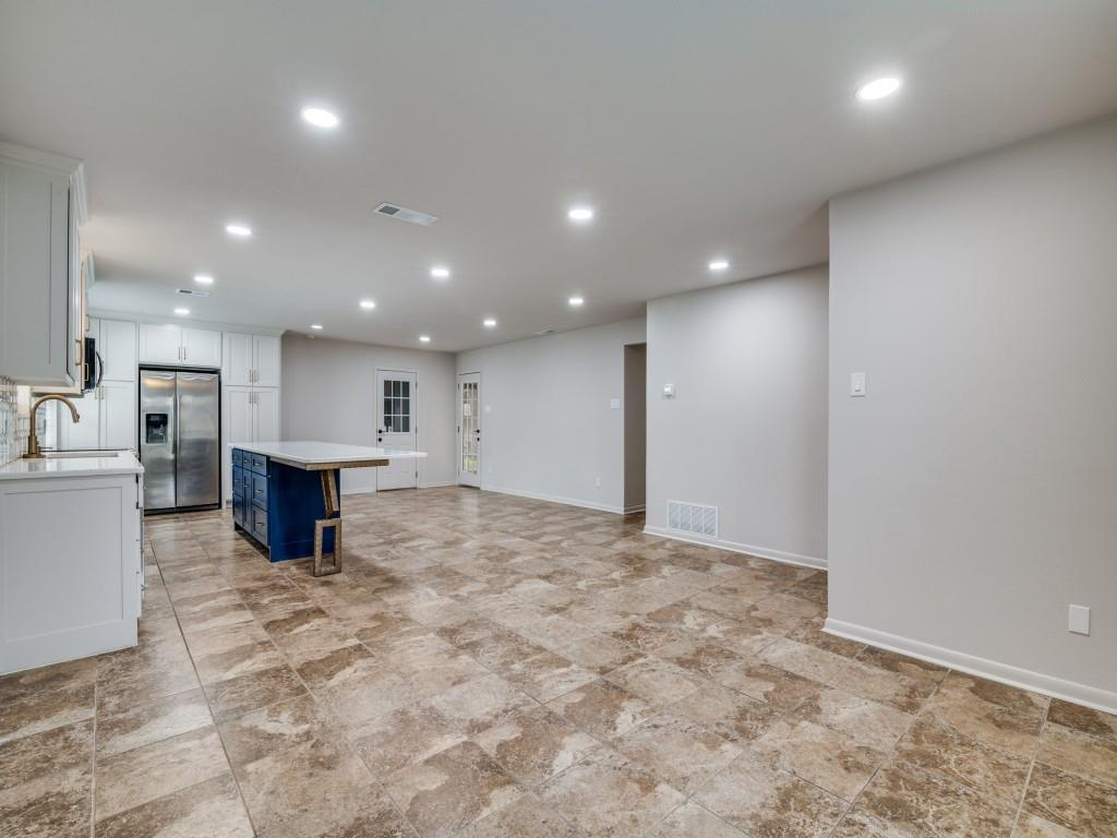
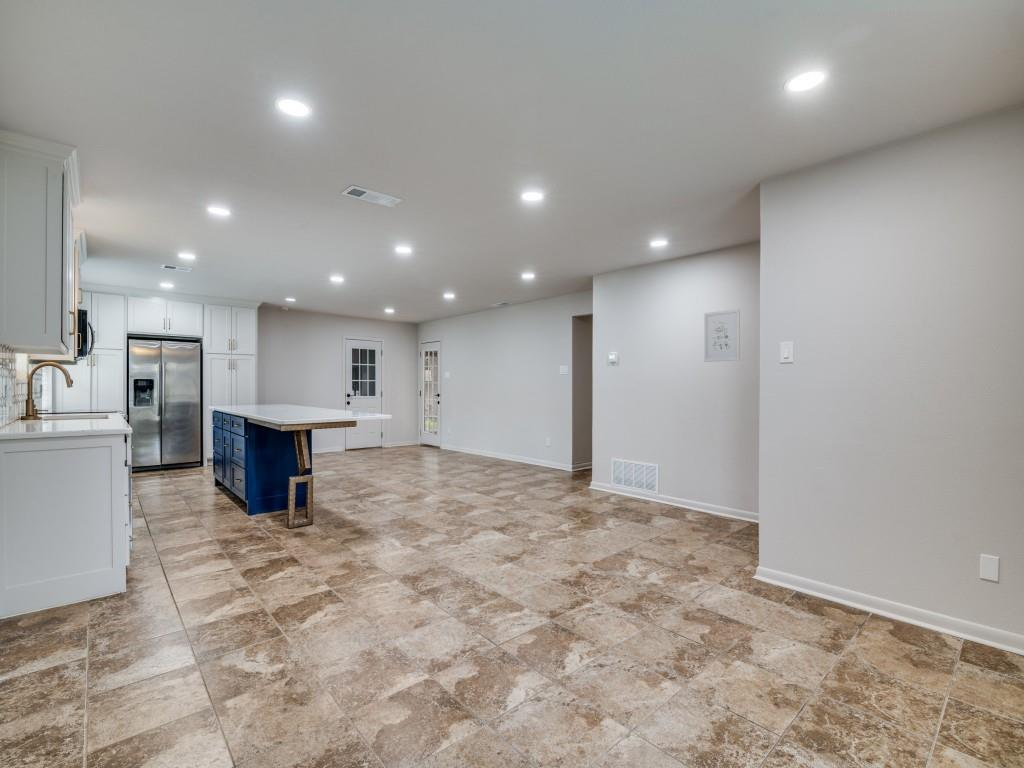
+ wall art [703,308,741,363]
